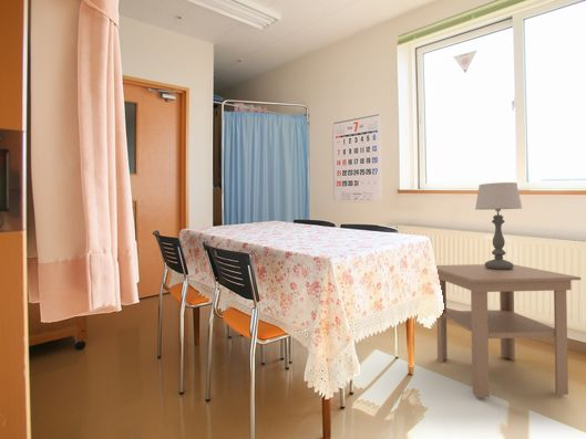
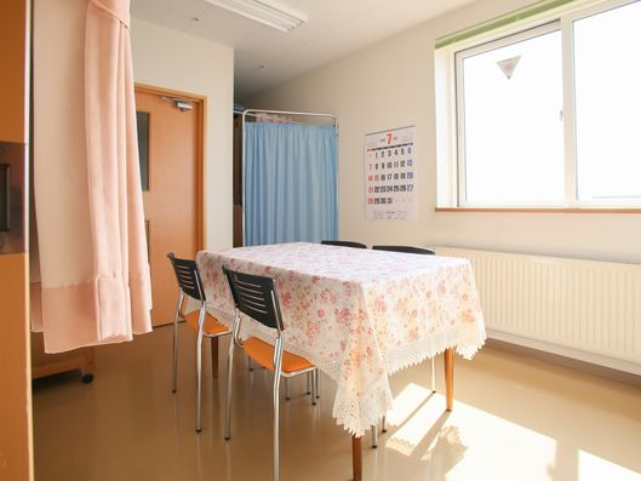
- table lamp [474,181,523,270]
- side table [435,263,582,398]
